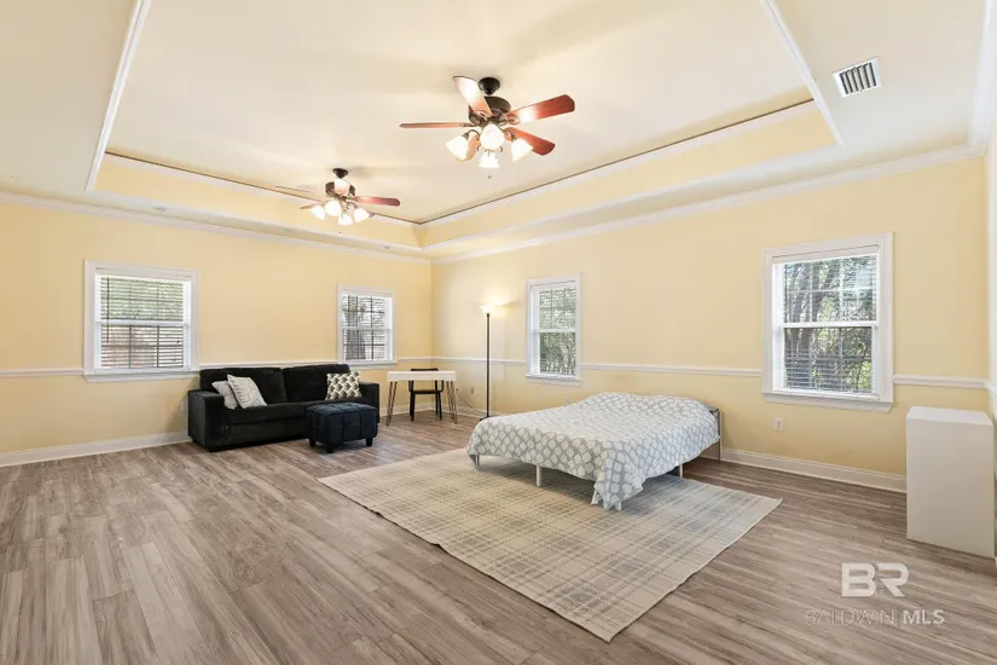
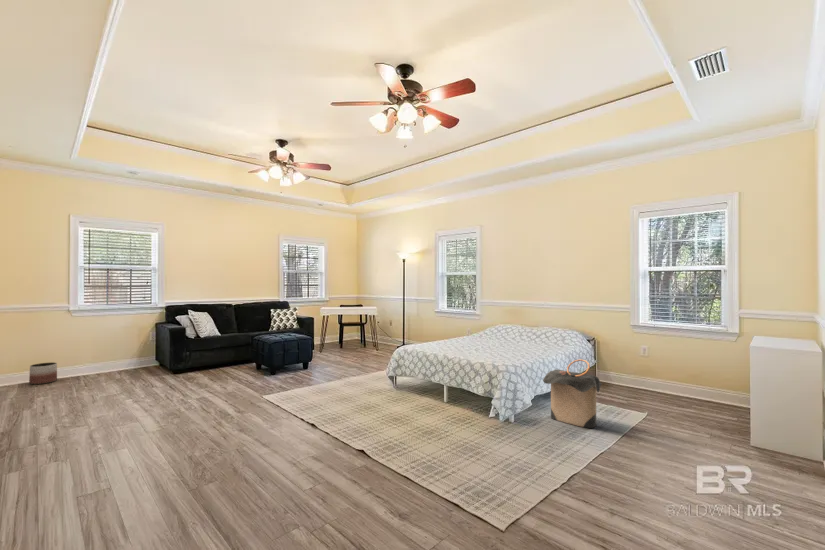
+ planter [28,361,58,385]
+ laundry hamper [542,358,603,429]
